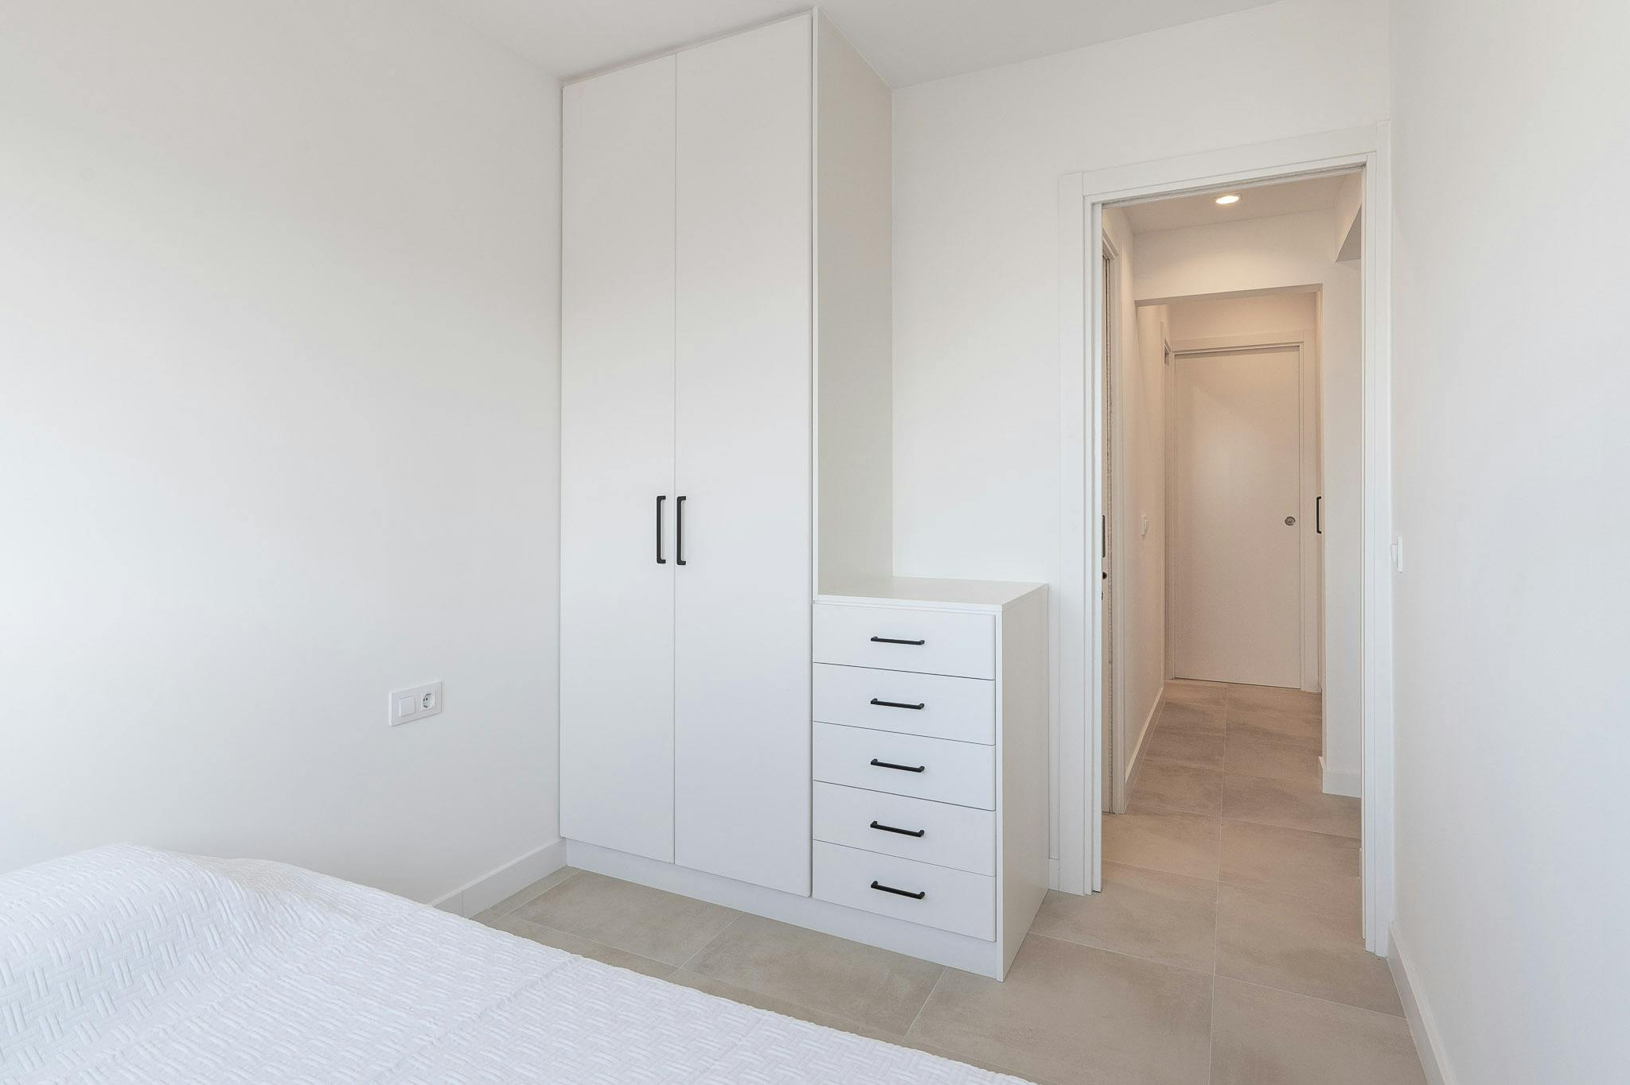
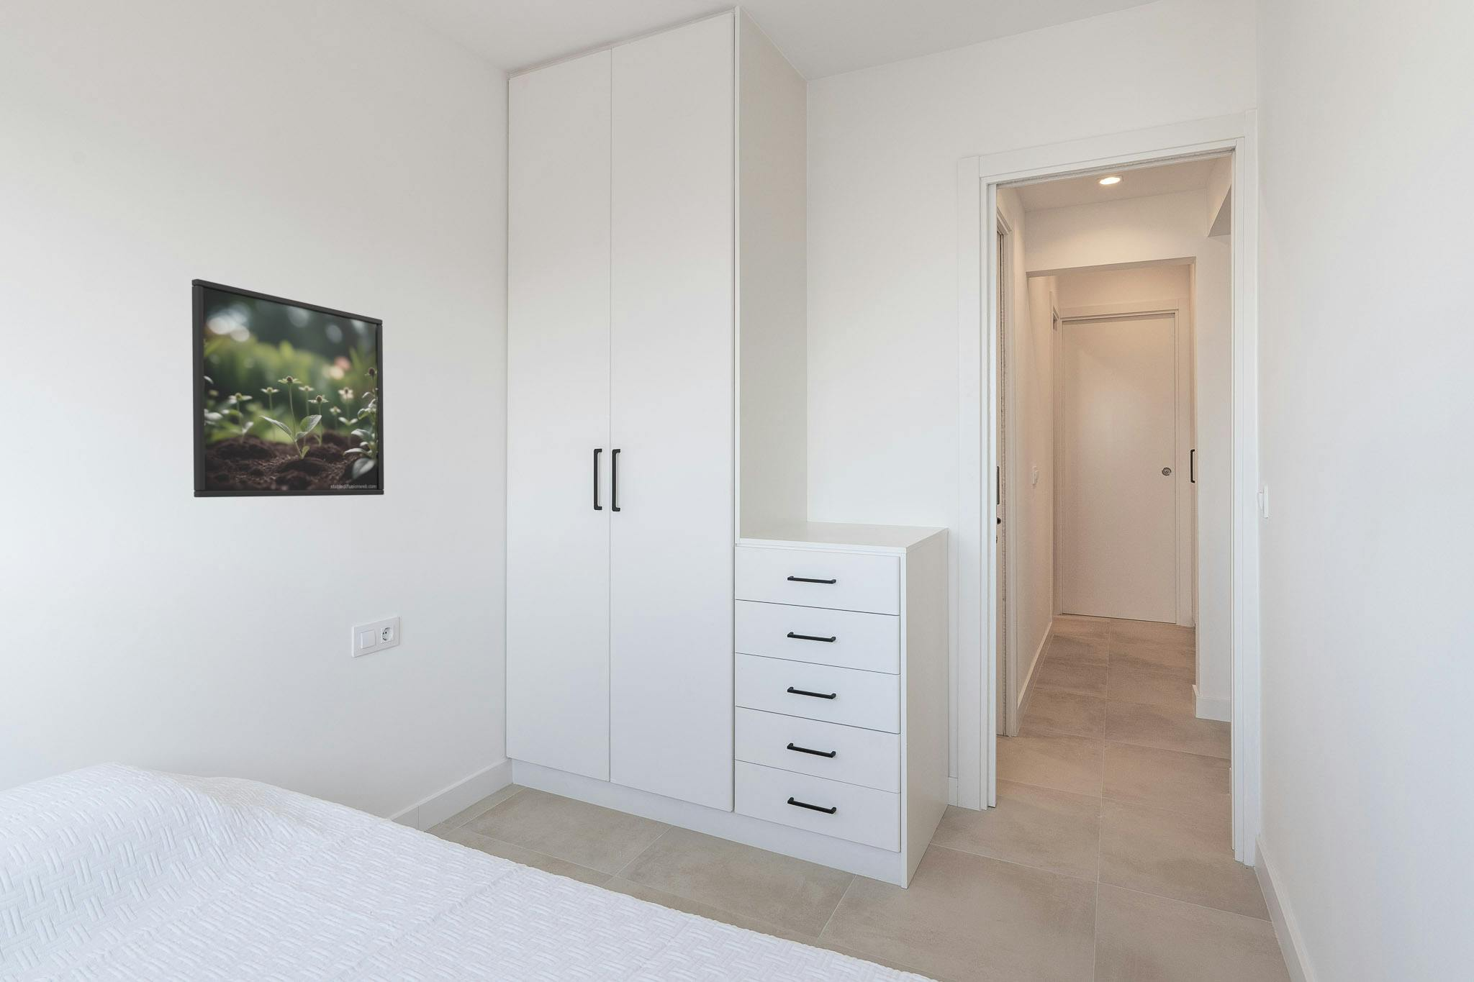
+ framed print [191,278,385,498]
